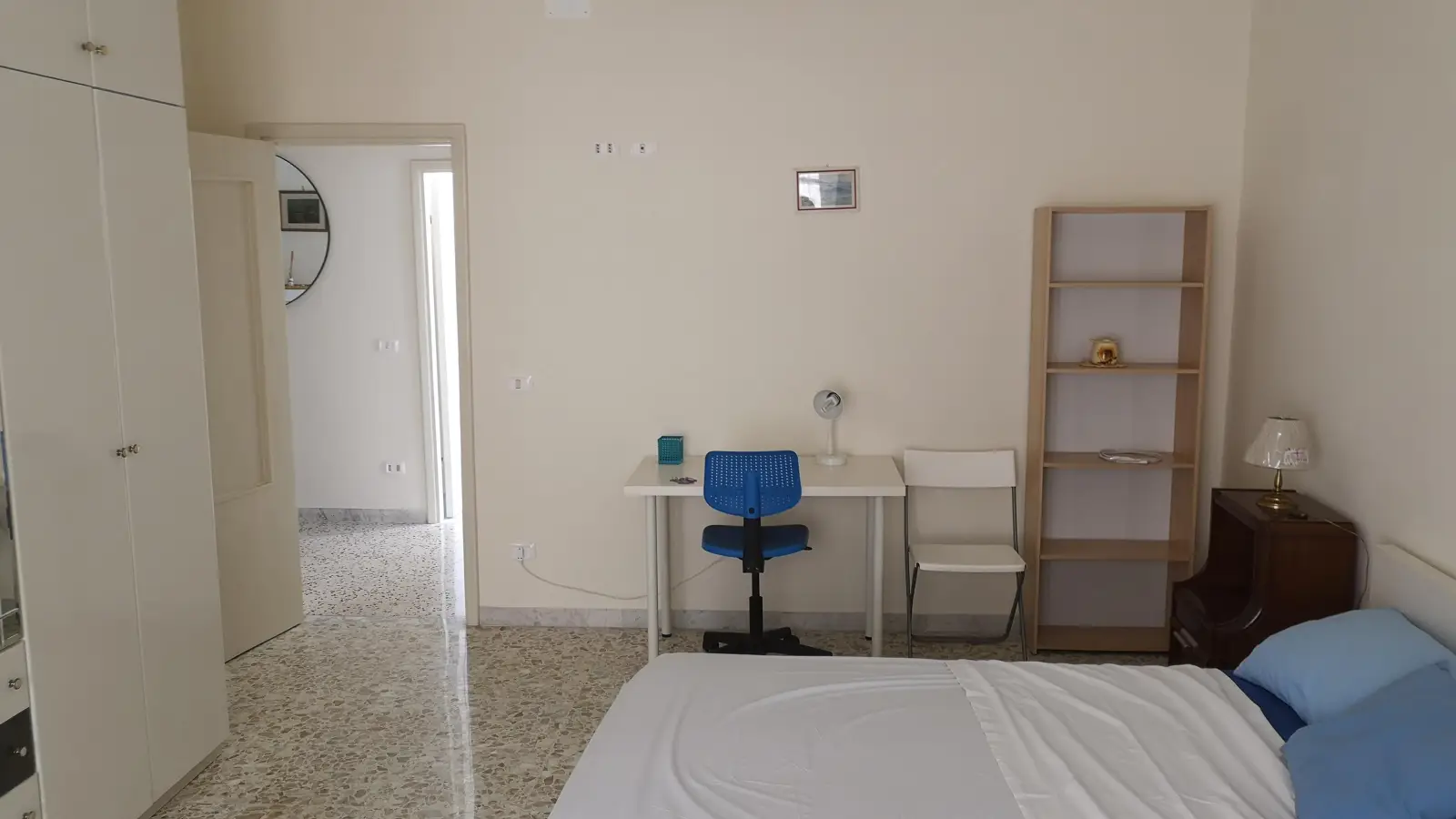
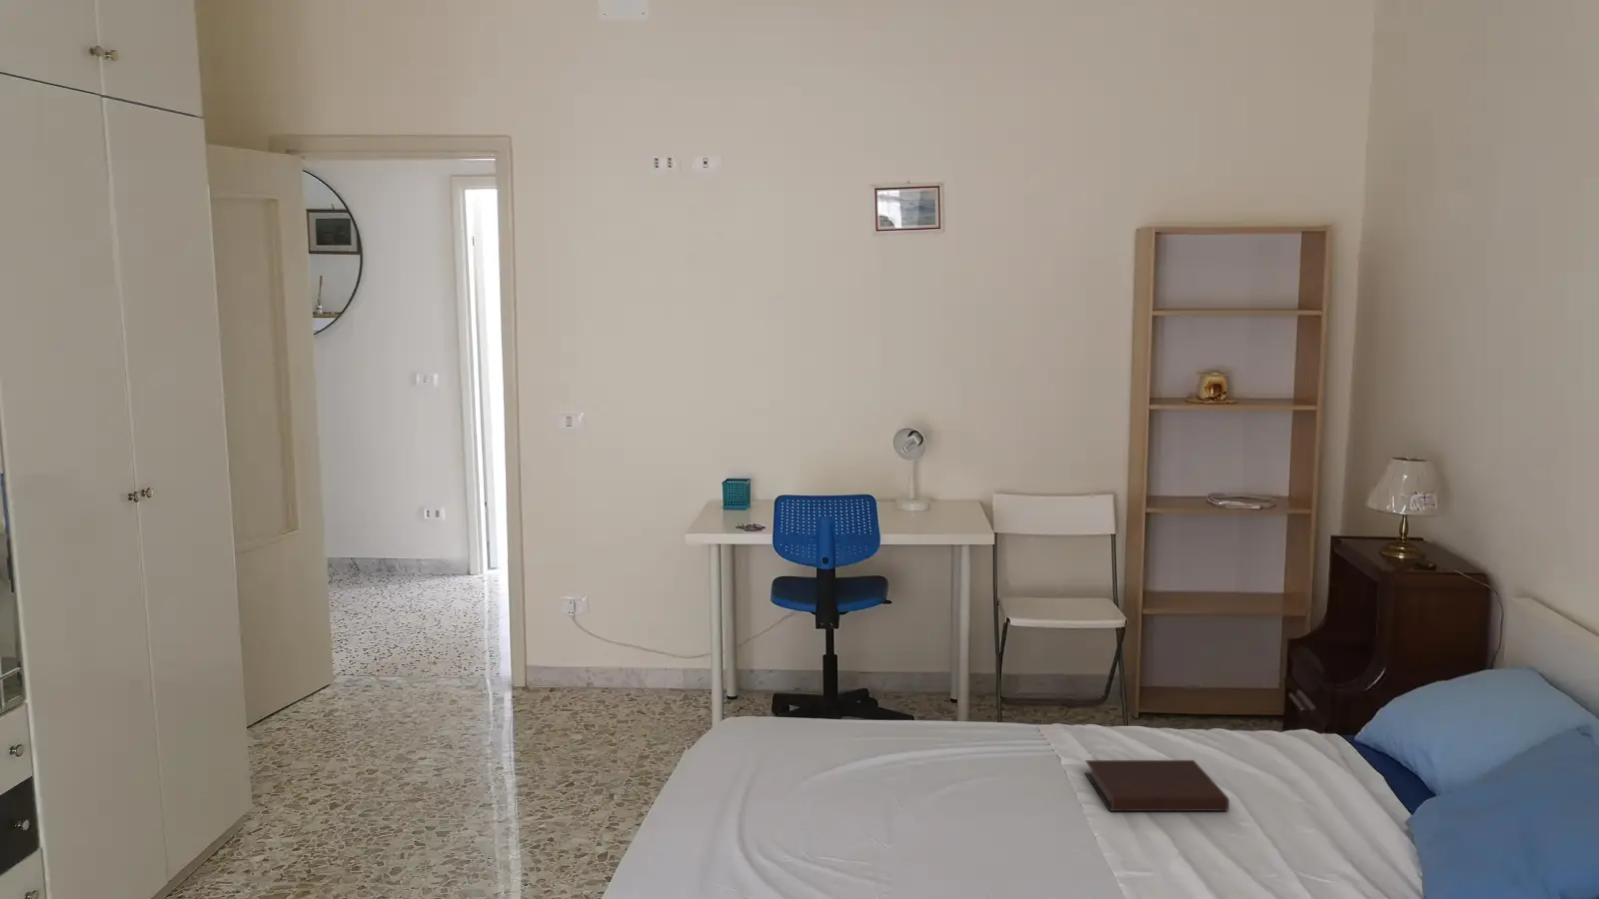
+ notebook [1083,760,1230,812]
